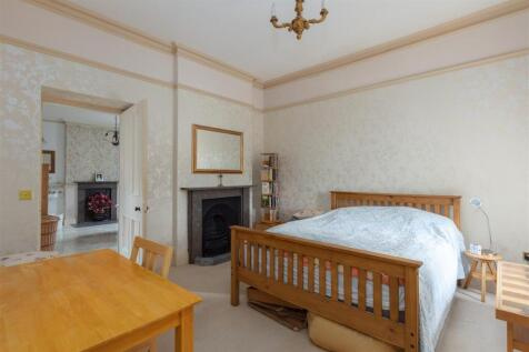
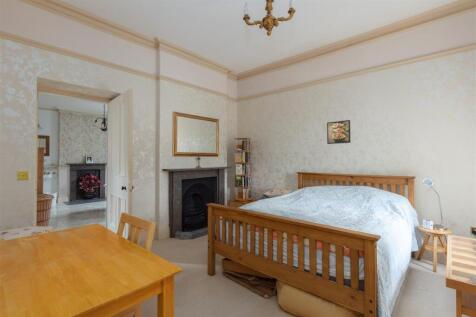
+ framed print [326,119,351,145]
